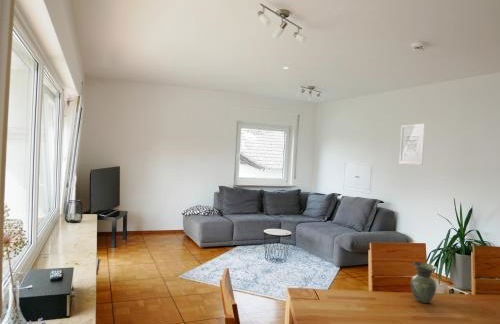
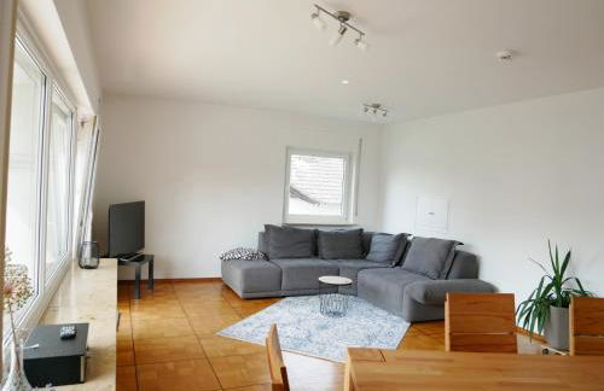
- wall art [398,123,426,166]
- vase [410,261,437,304]
